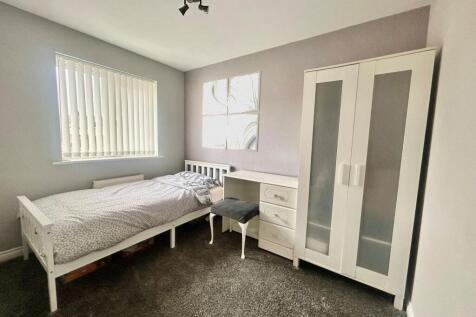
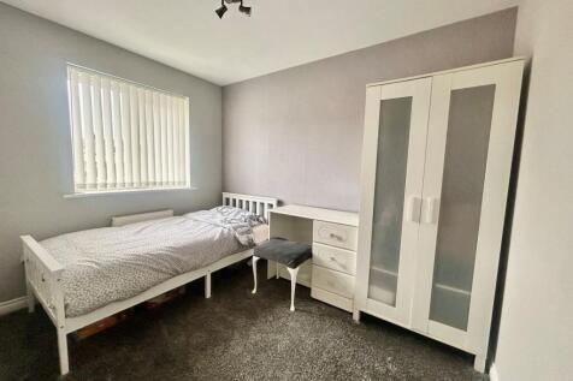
- wall art [201,70,262,153]
